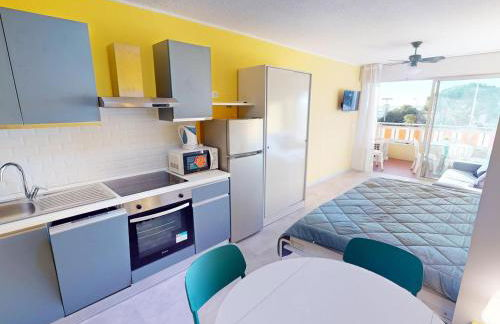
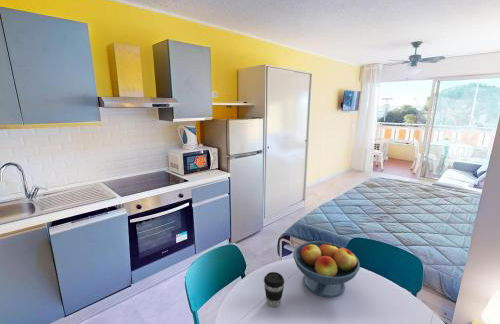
+ fruit bowl [292,240,361,298]
+ coffee cup [263,271,285,308]
